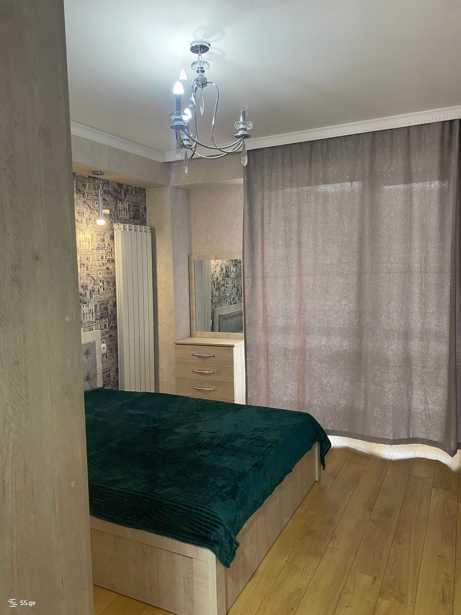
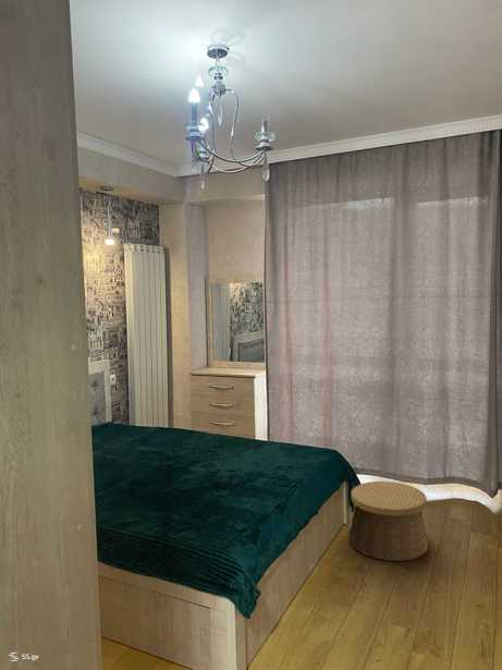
+ basket [348,480,429,562]
